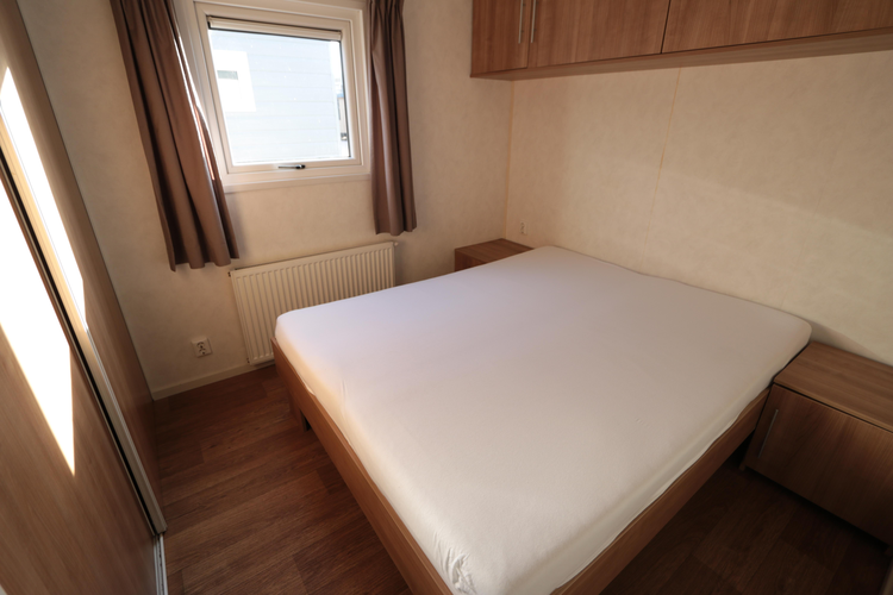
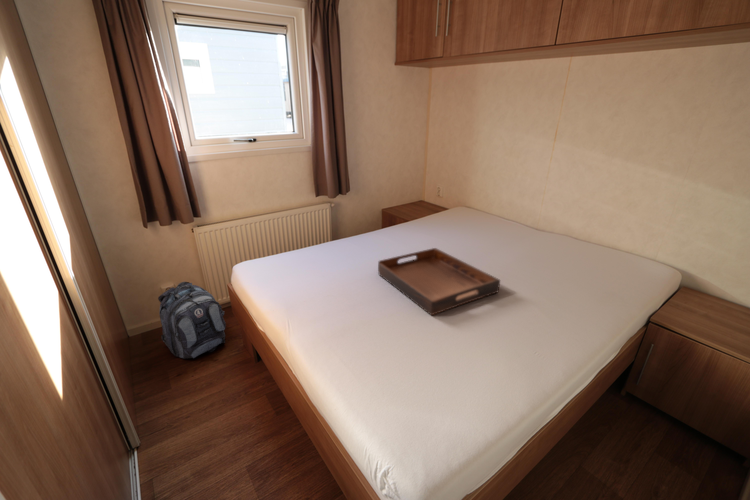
+ serving tray [377,247,501,317]
+ backpack [157,281,227,359]
